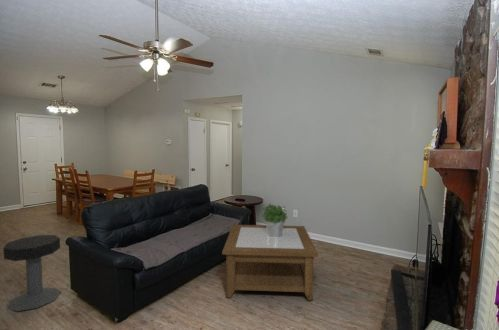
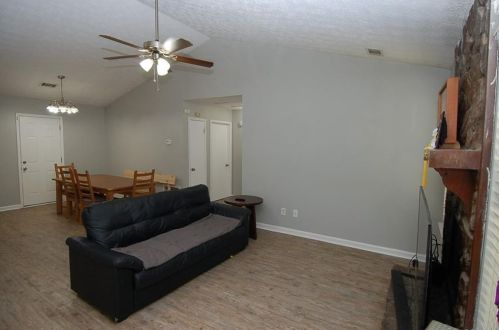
- side table [2,234,63,312]
- coffee table [221,224,319,301]
- potted plant [260,203,289,237]
